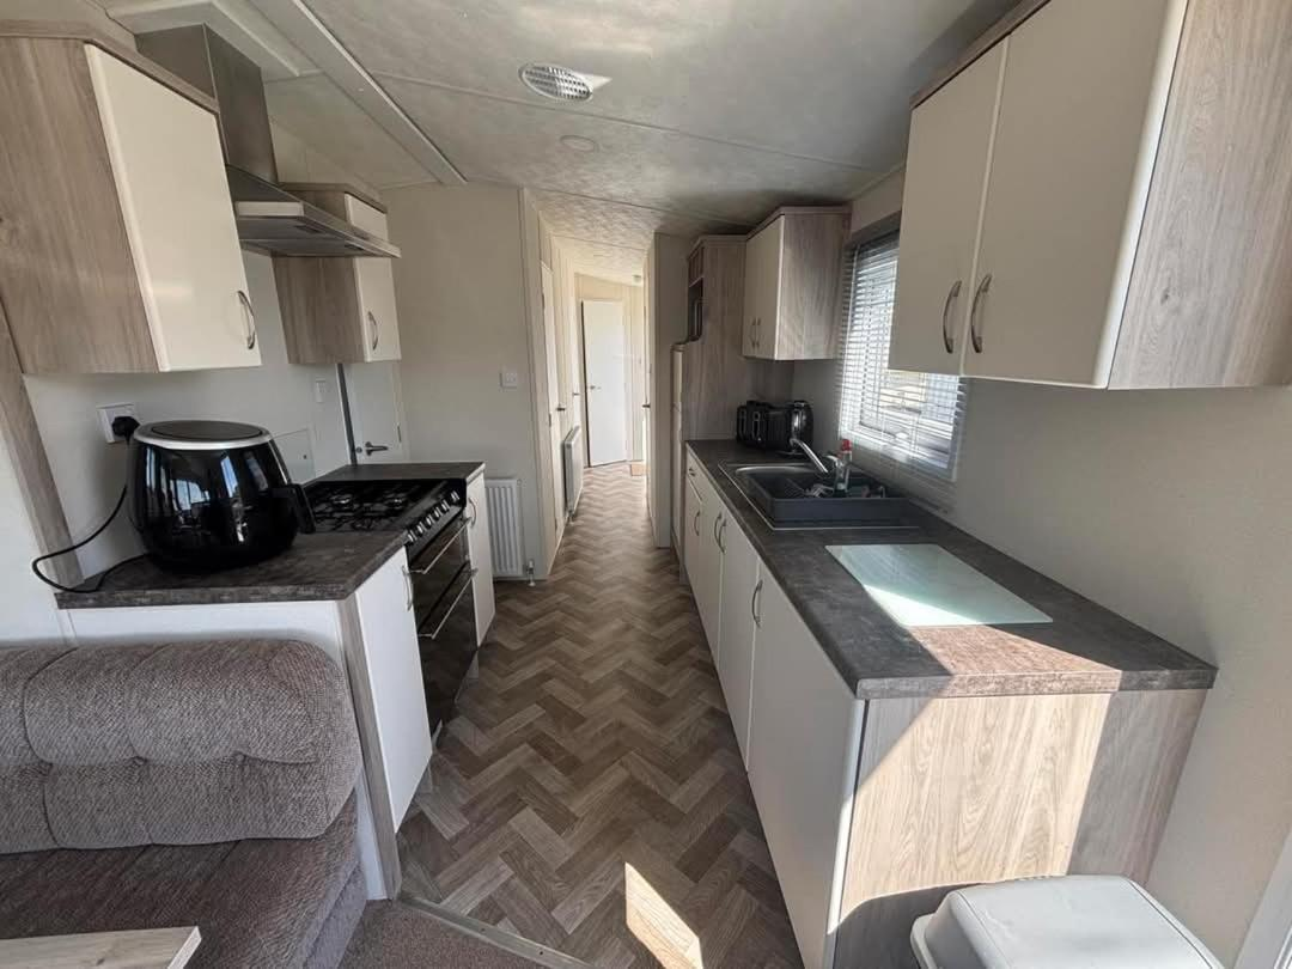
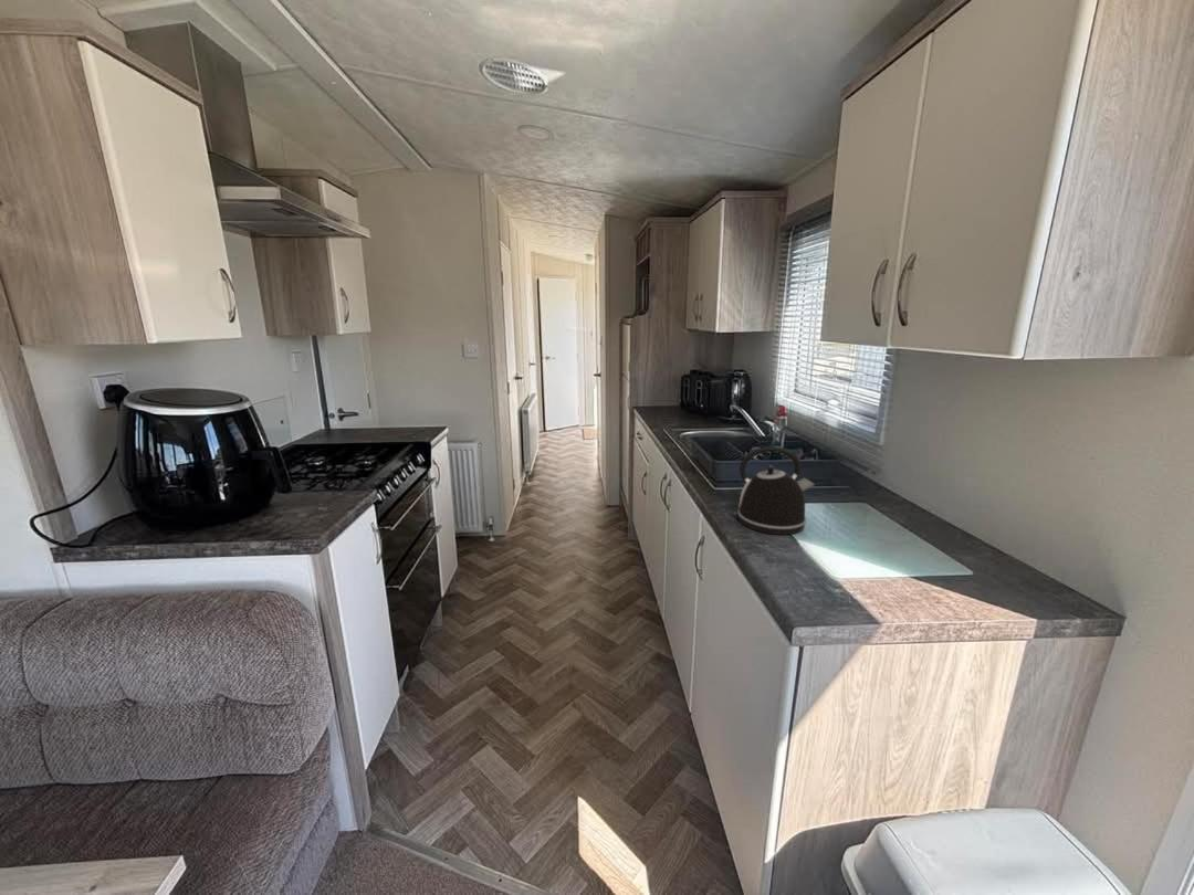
+ kettle [732,445,815,536]
